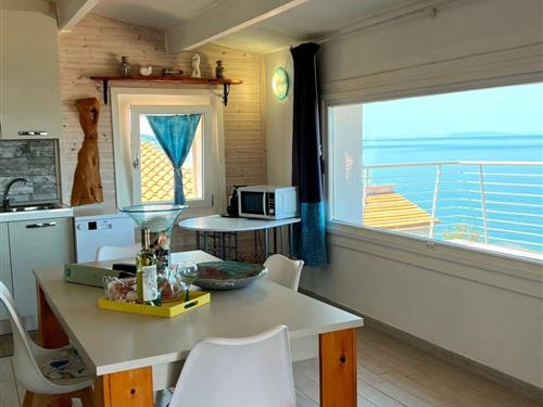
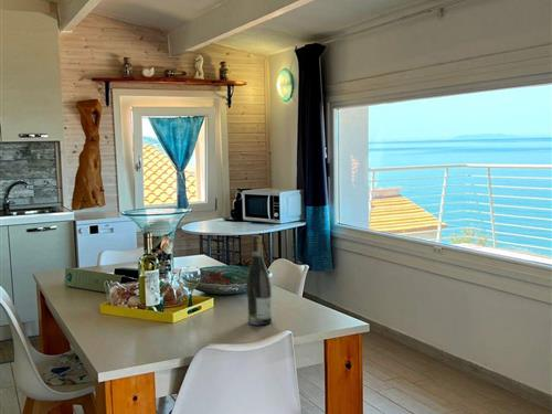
+ wine bottle [245,234,273,326]
